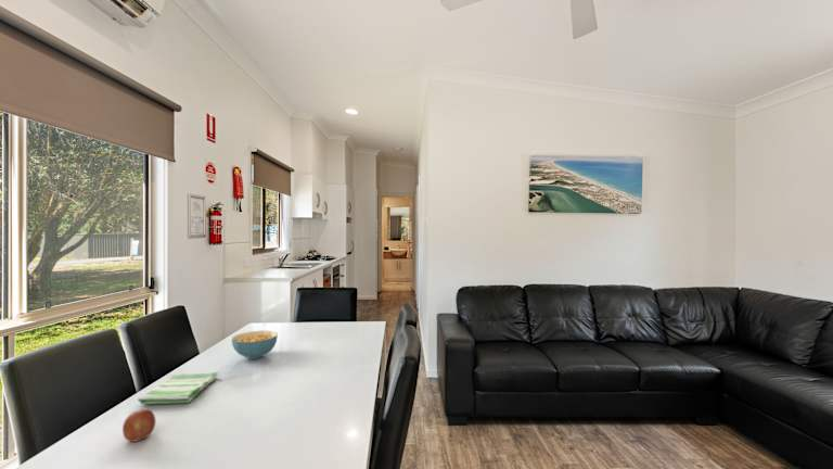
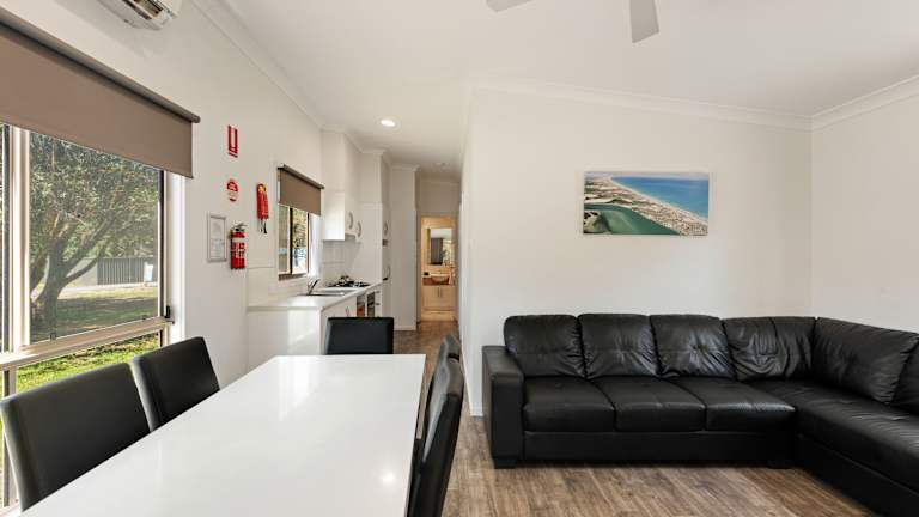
- dish towel [137,371,219,405]
- cereal bowl [231,329,279,360]
- fruit [121,408,157,443]
